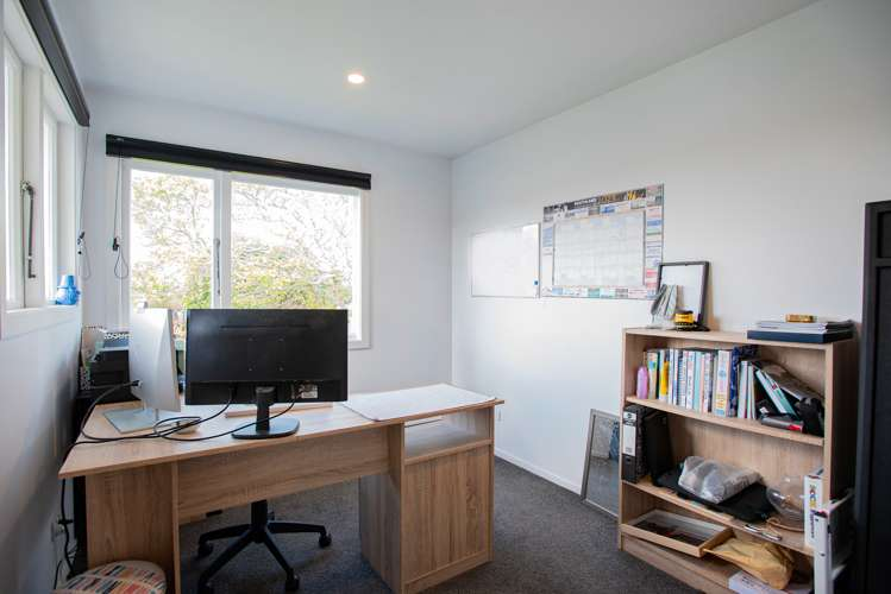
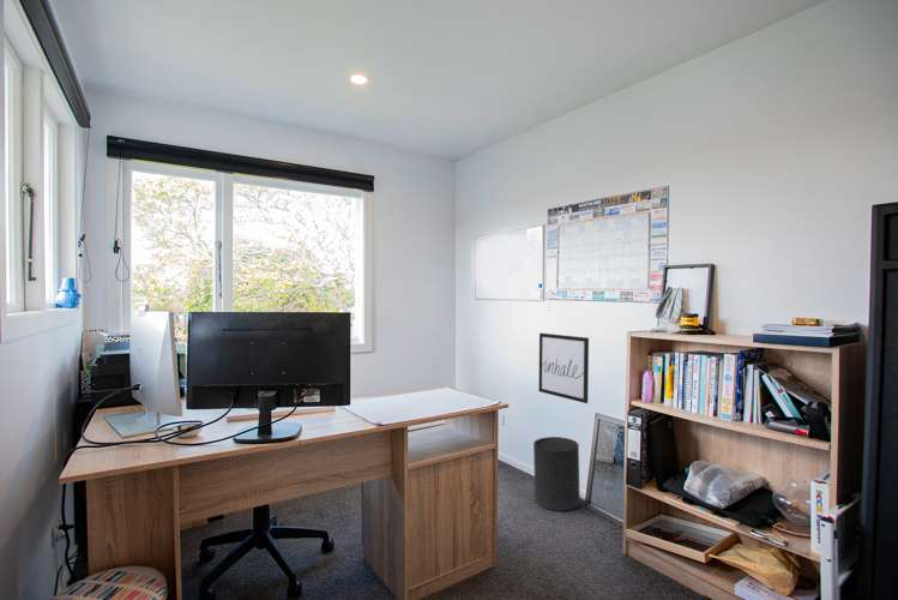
+ trash can [532,436,581,512]
+ wall art [537,332,590,404]
